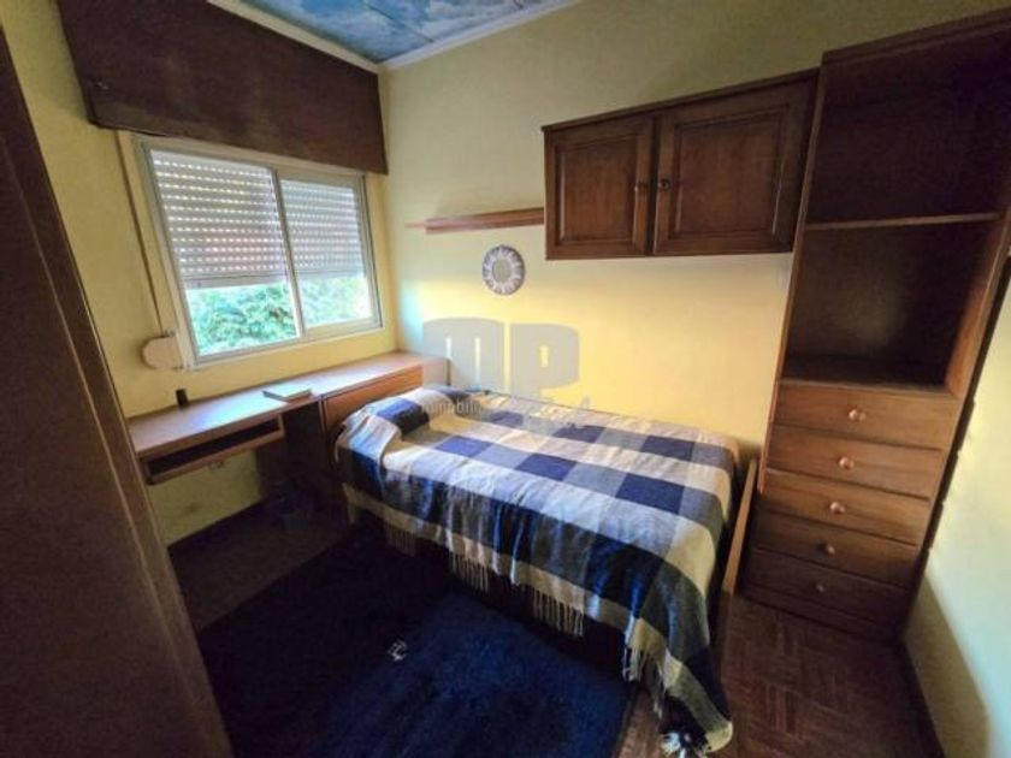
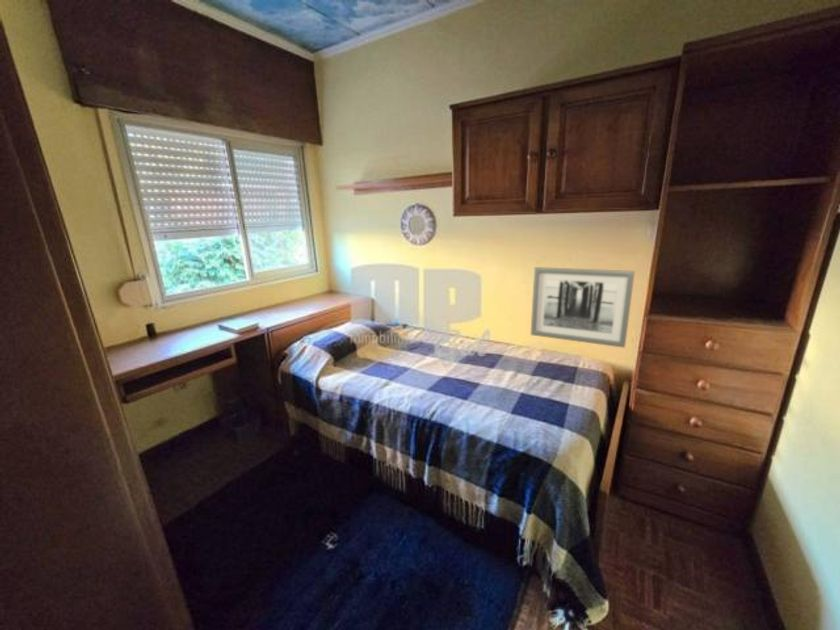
+ wall art [530,266,636,349]
